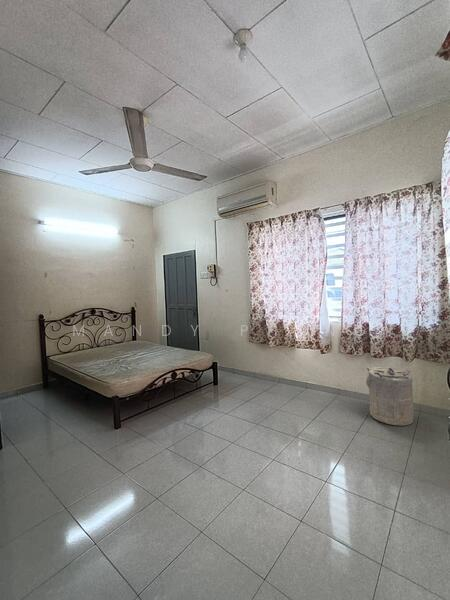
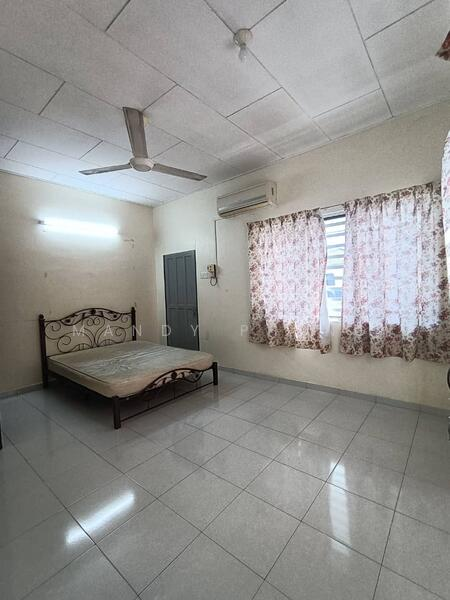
- laundry hamper [365,366,414,427]
